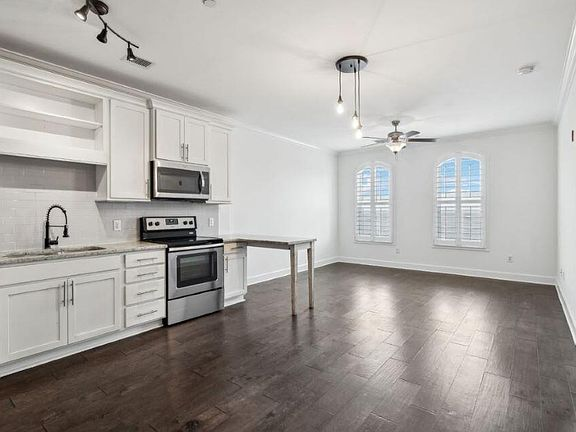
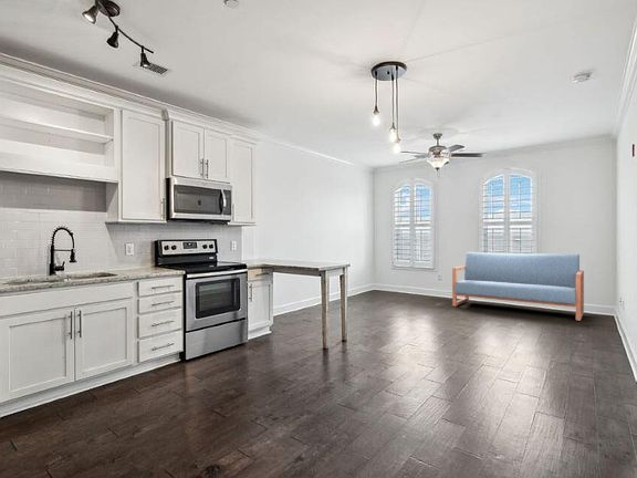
+ sofa [451,251,585,322]
